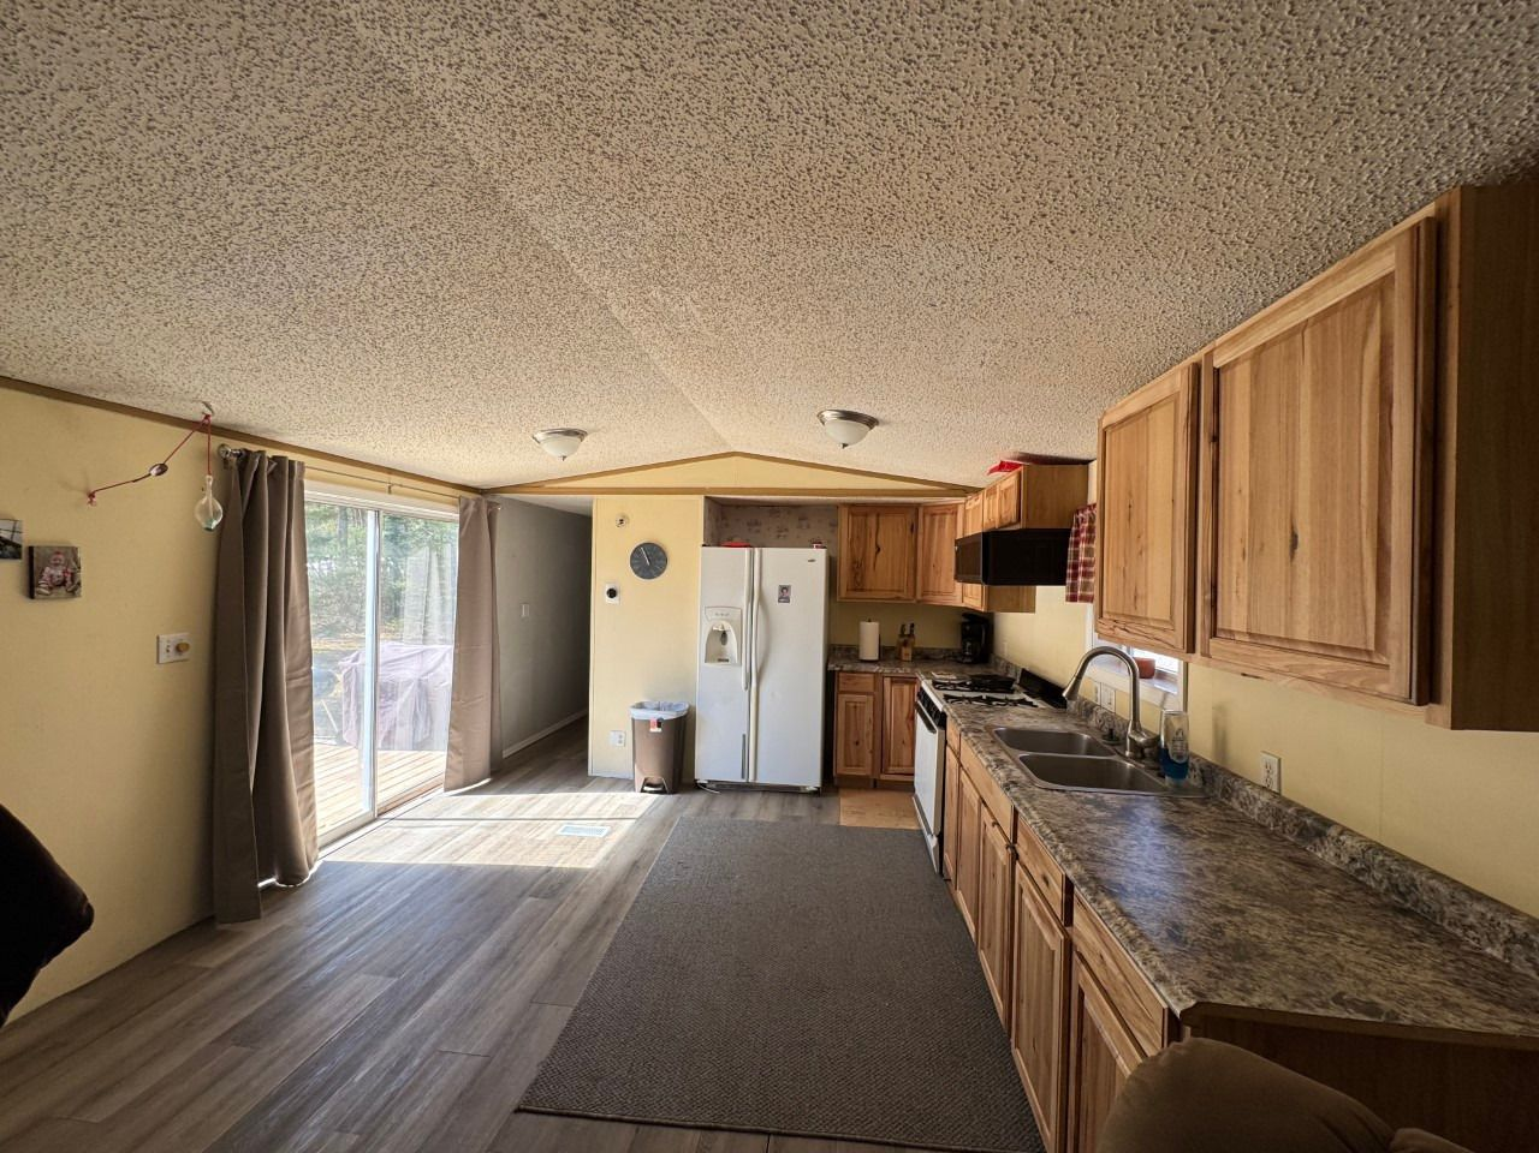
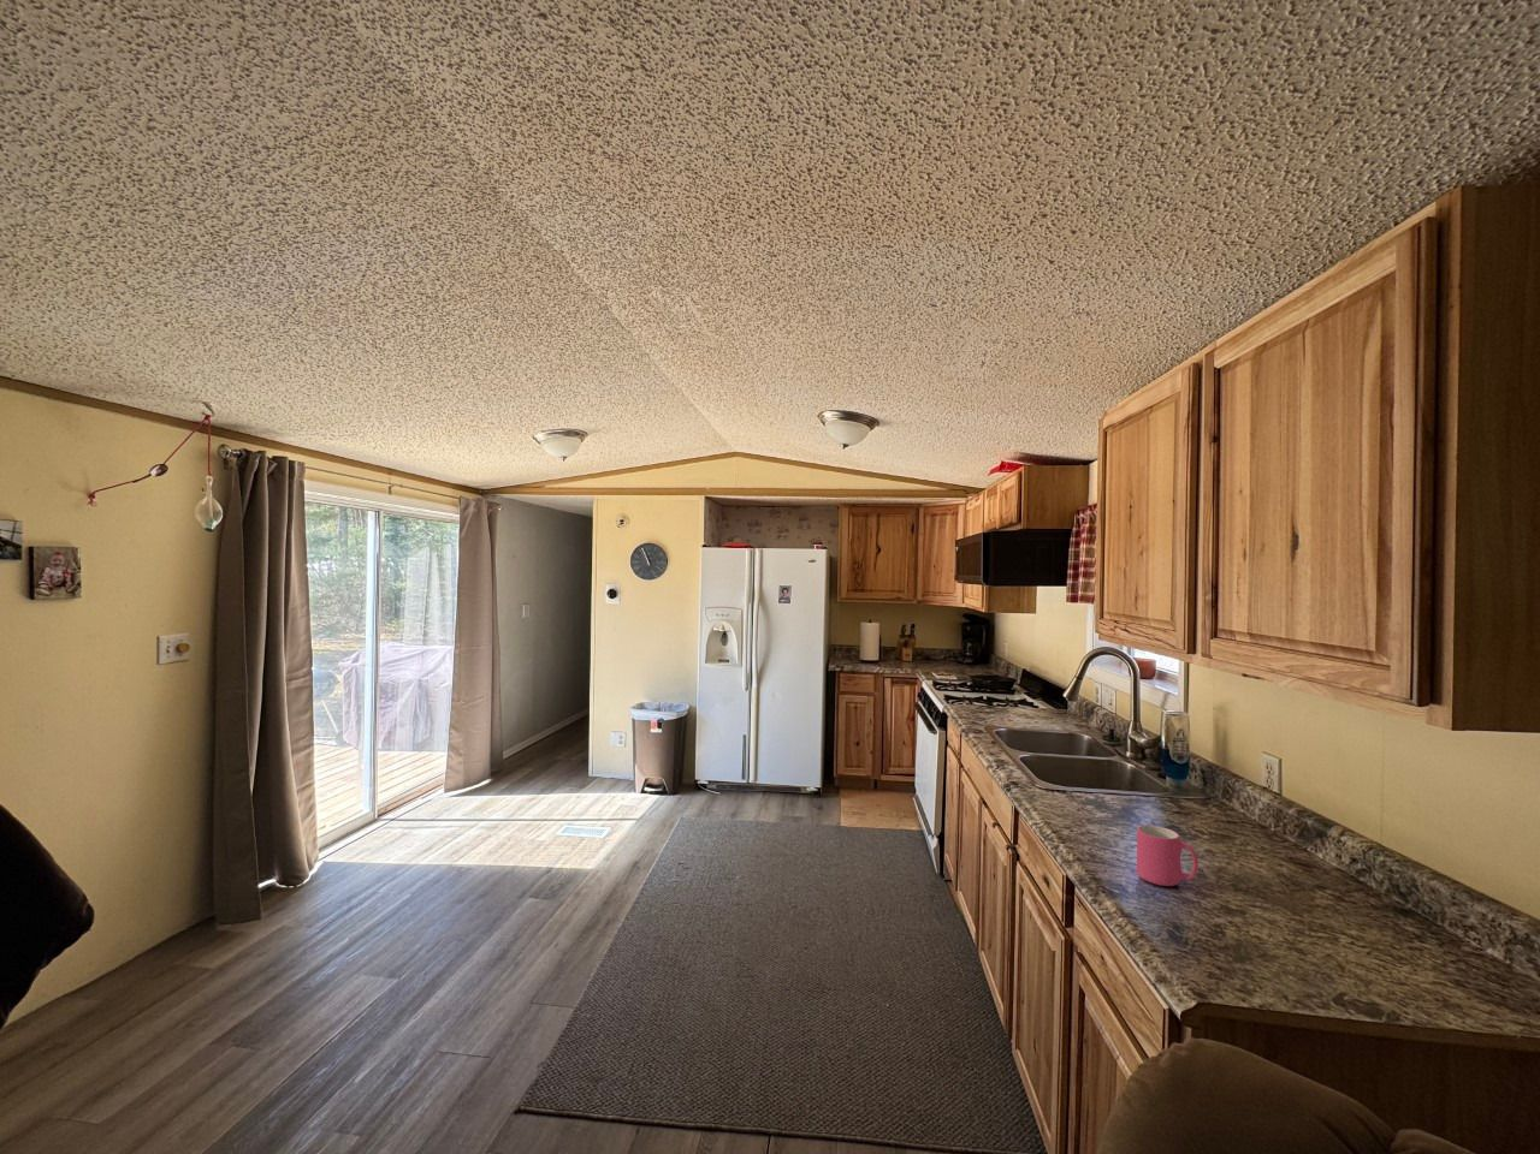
+ mug [1136,824,1199,887]
